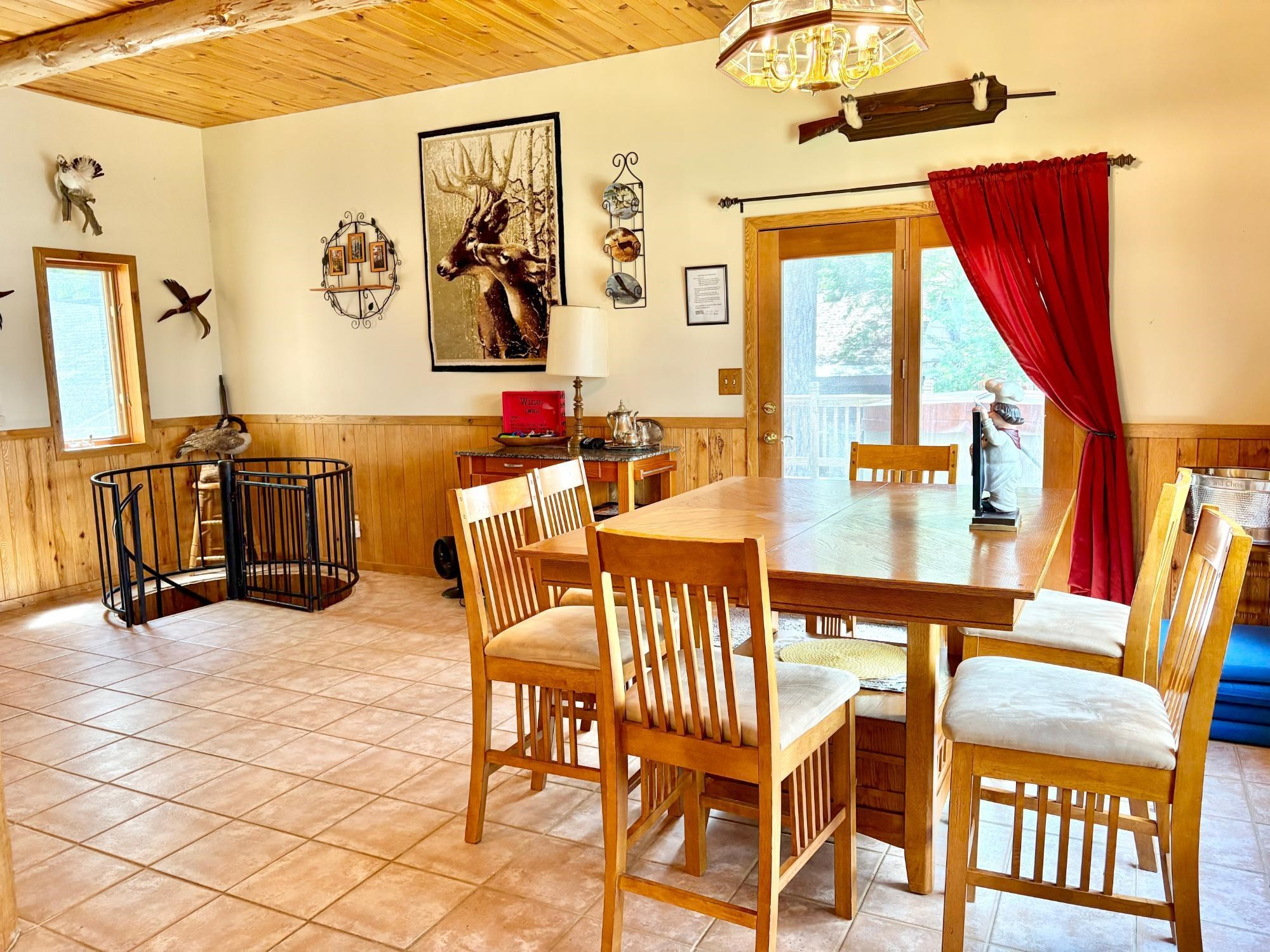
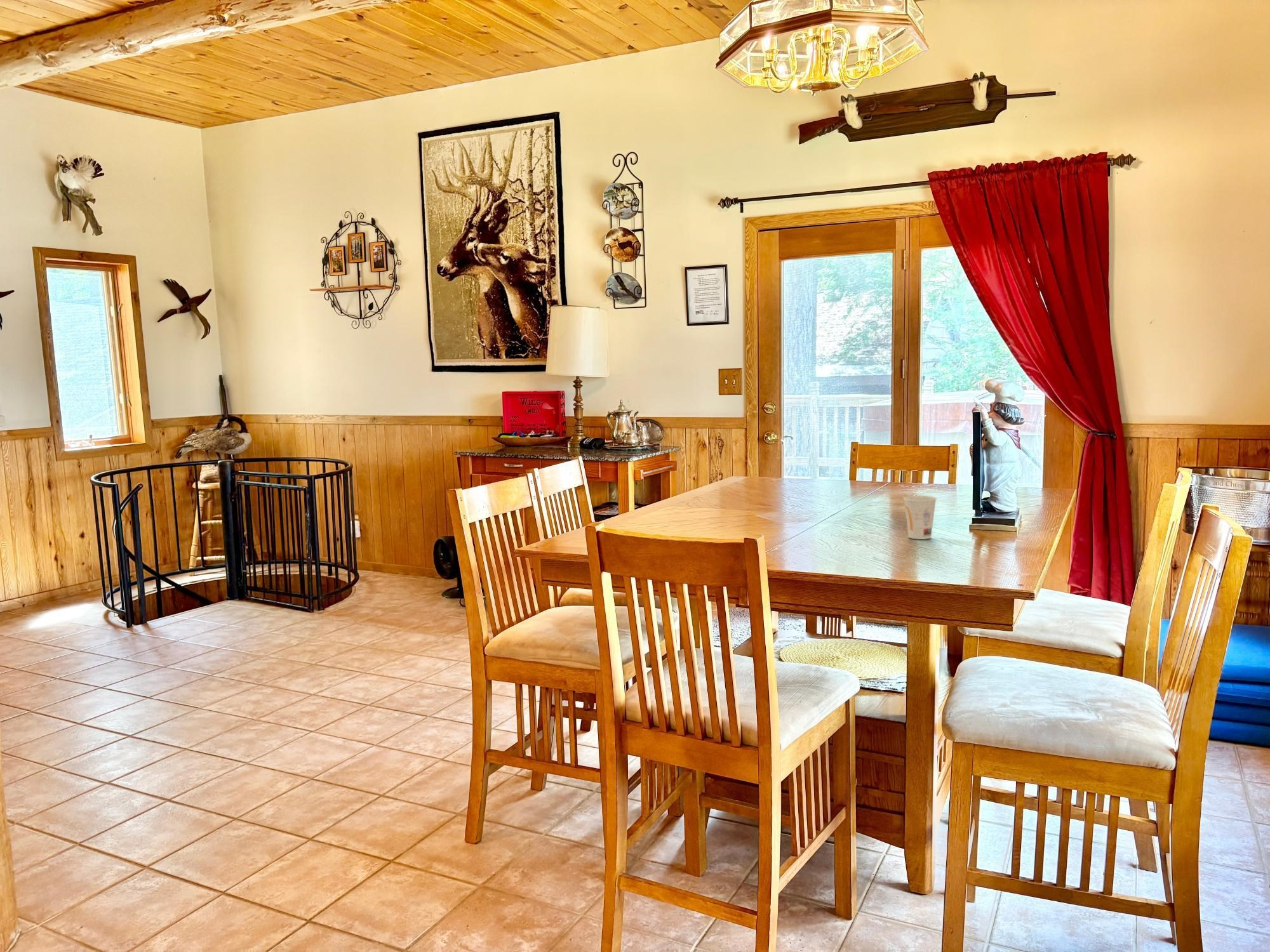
+ cup [903,495,937,540]
